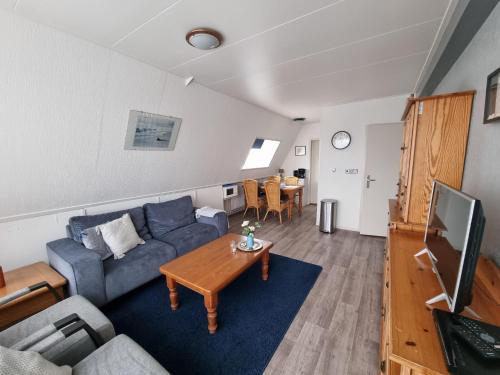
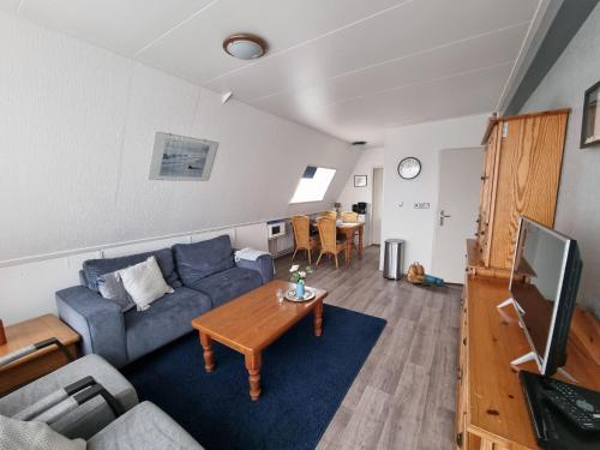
+ backpack [402,260,445,287]
